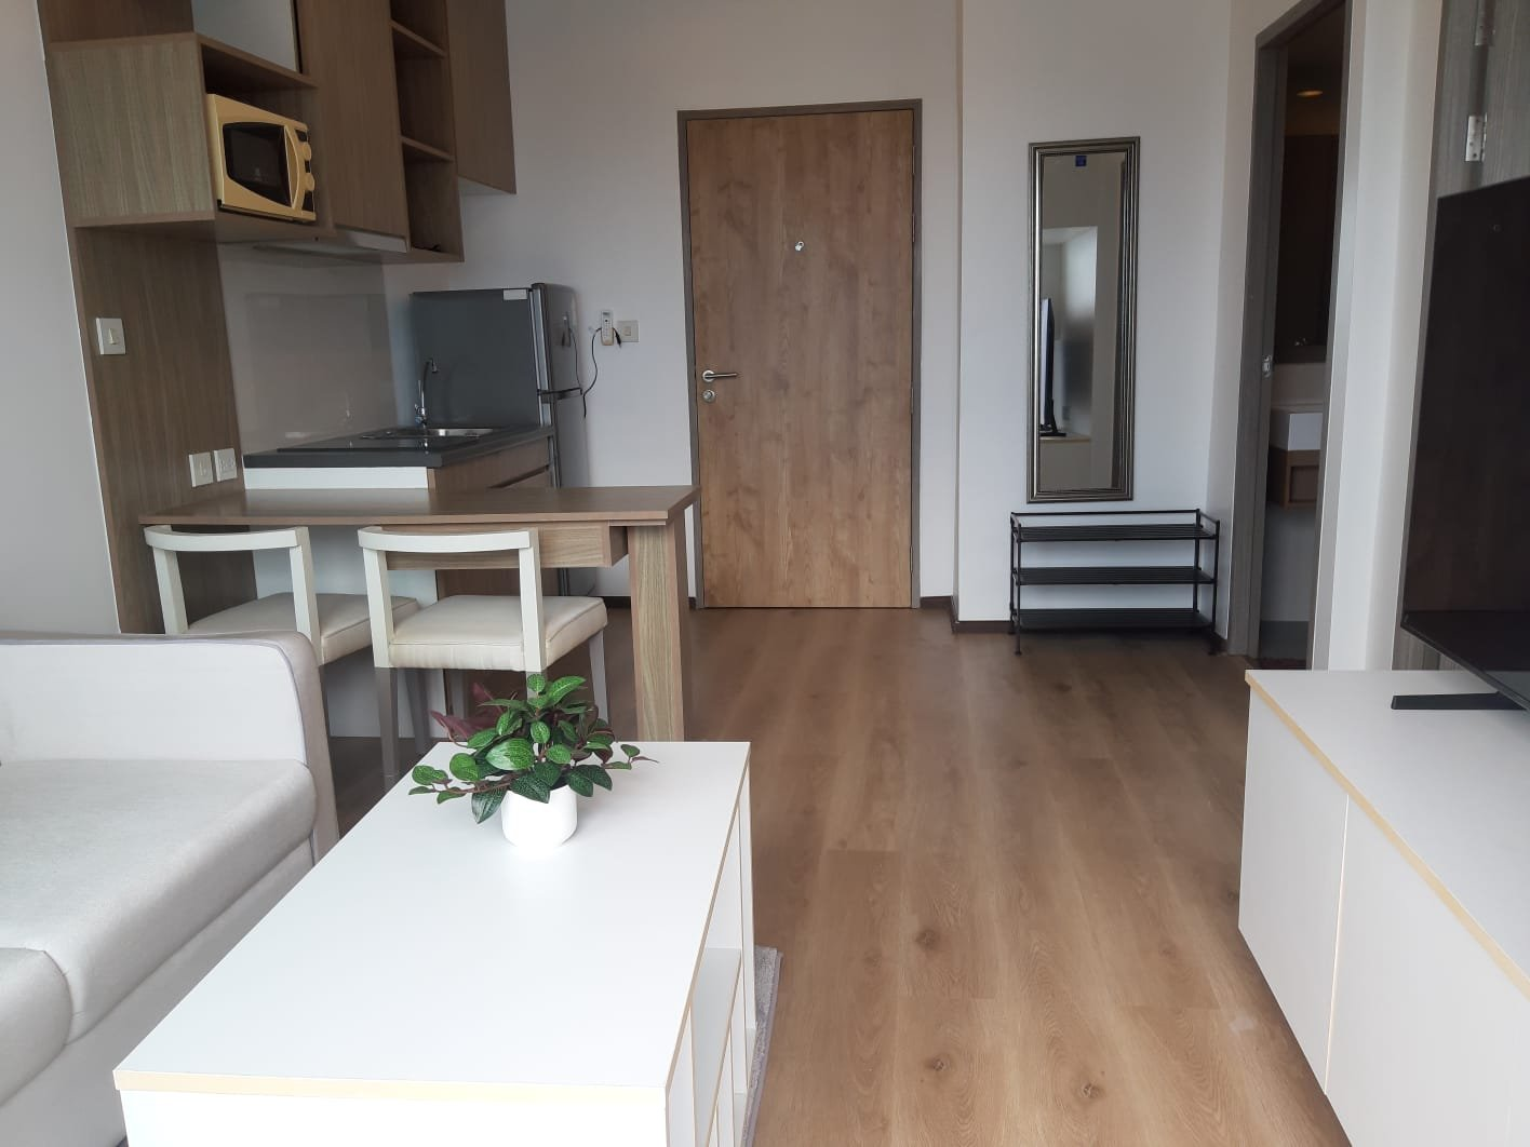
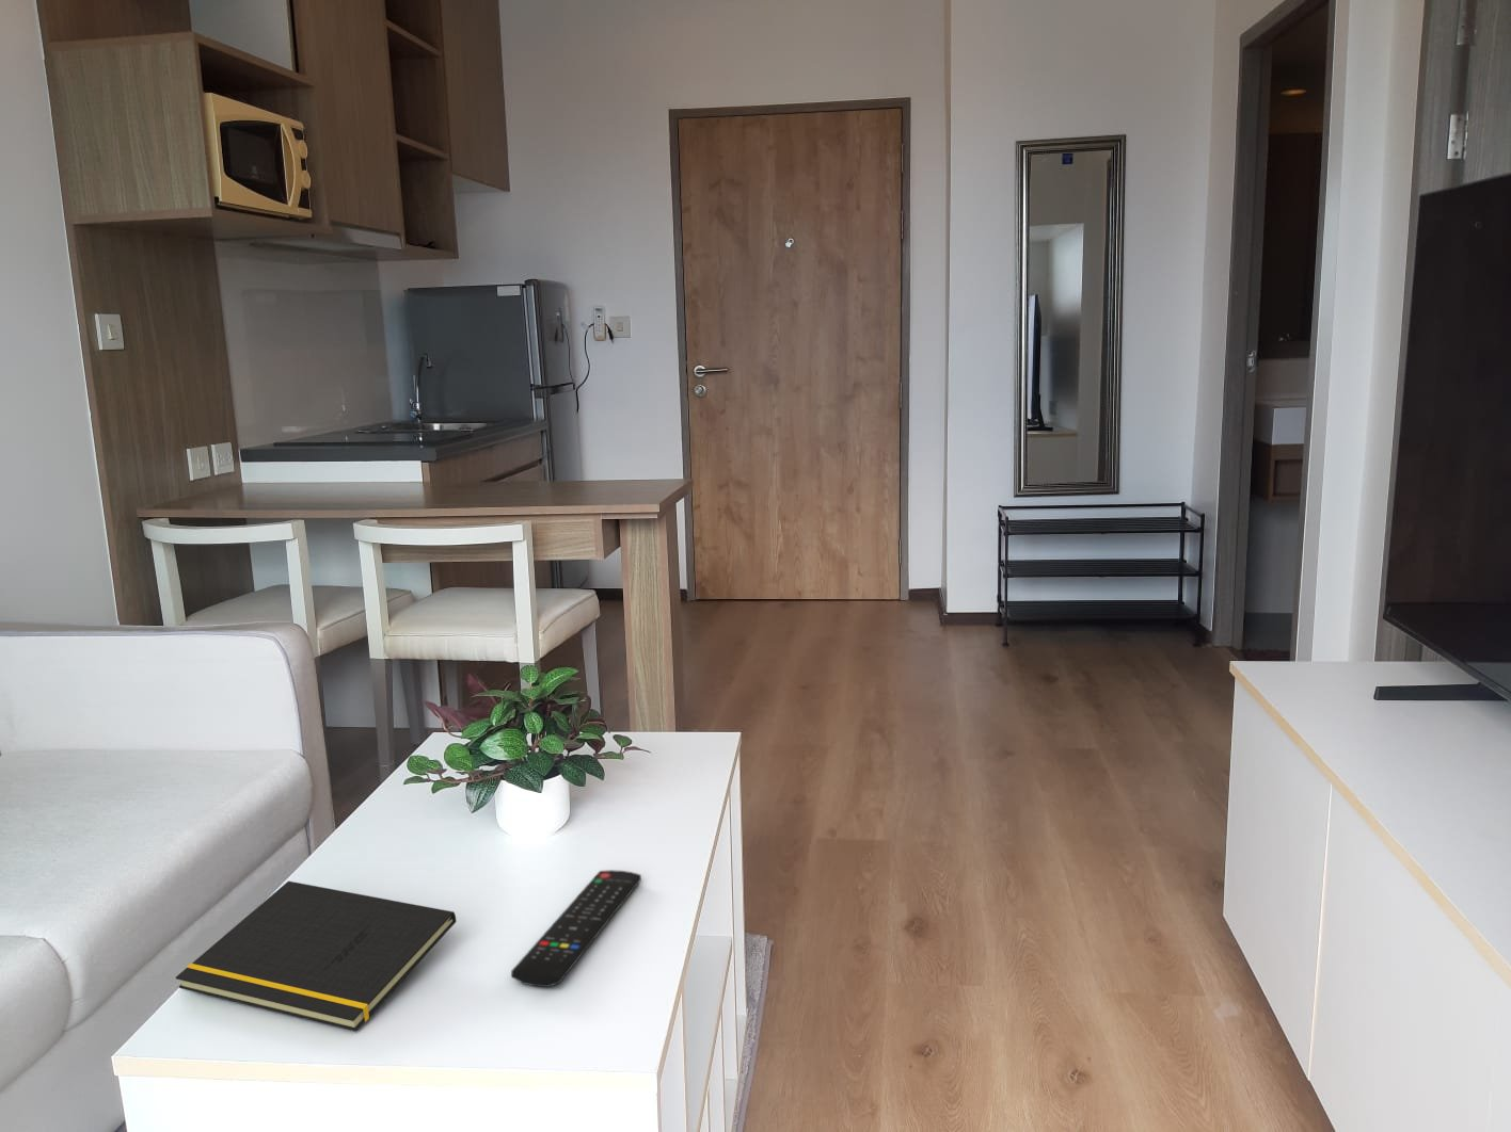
+ remote control [510,869,642,988]
+ notepad [175,880,457,1032]
